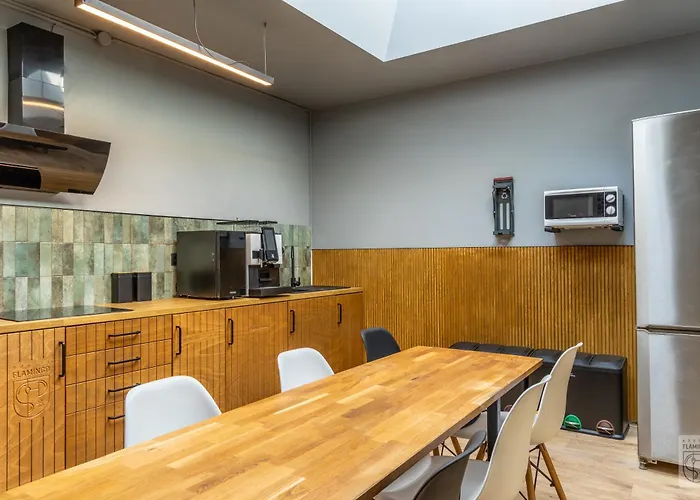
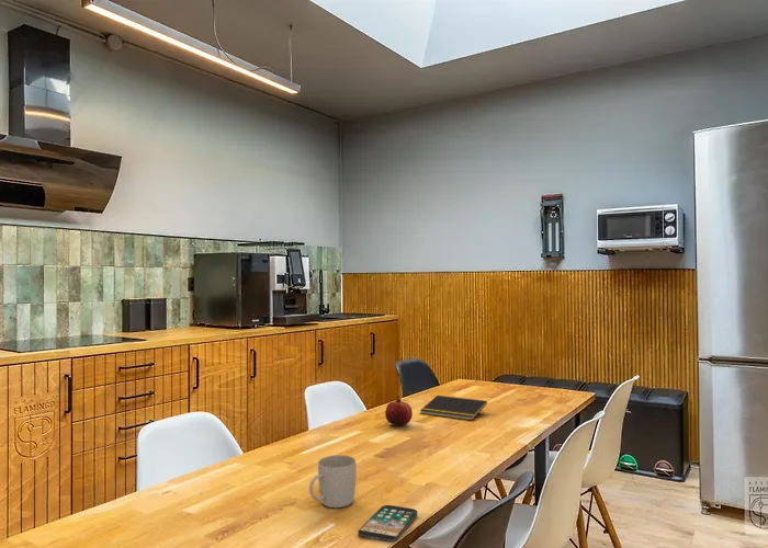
+ smartphone [358,504,418,544]
+ mug [308,454,358,509]
+ fruit [384,397,414,426]
+ notepad [419,395,488,422]
